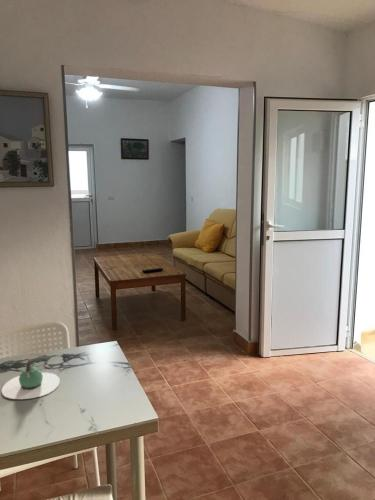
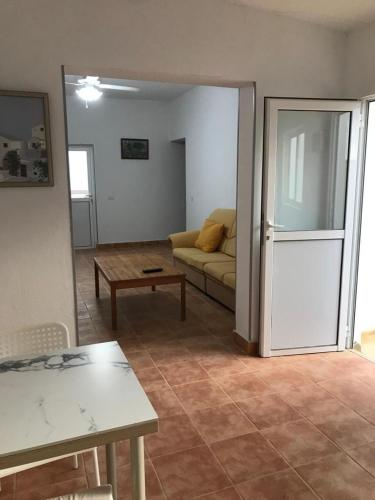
- teapot [1,358,61,400]
